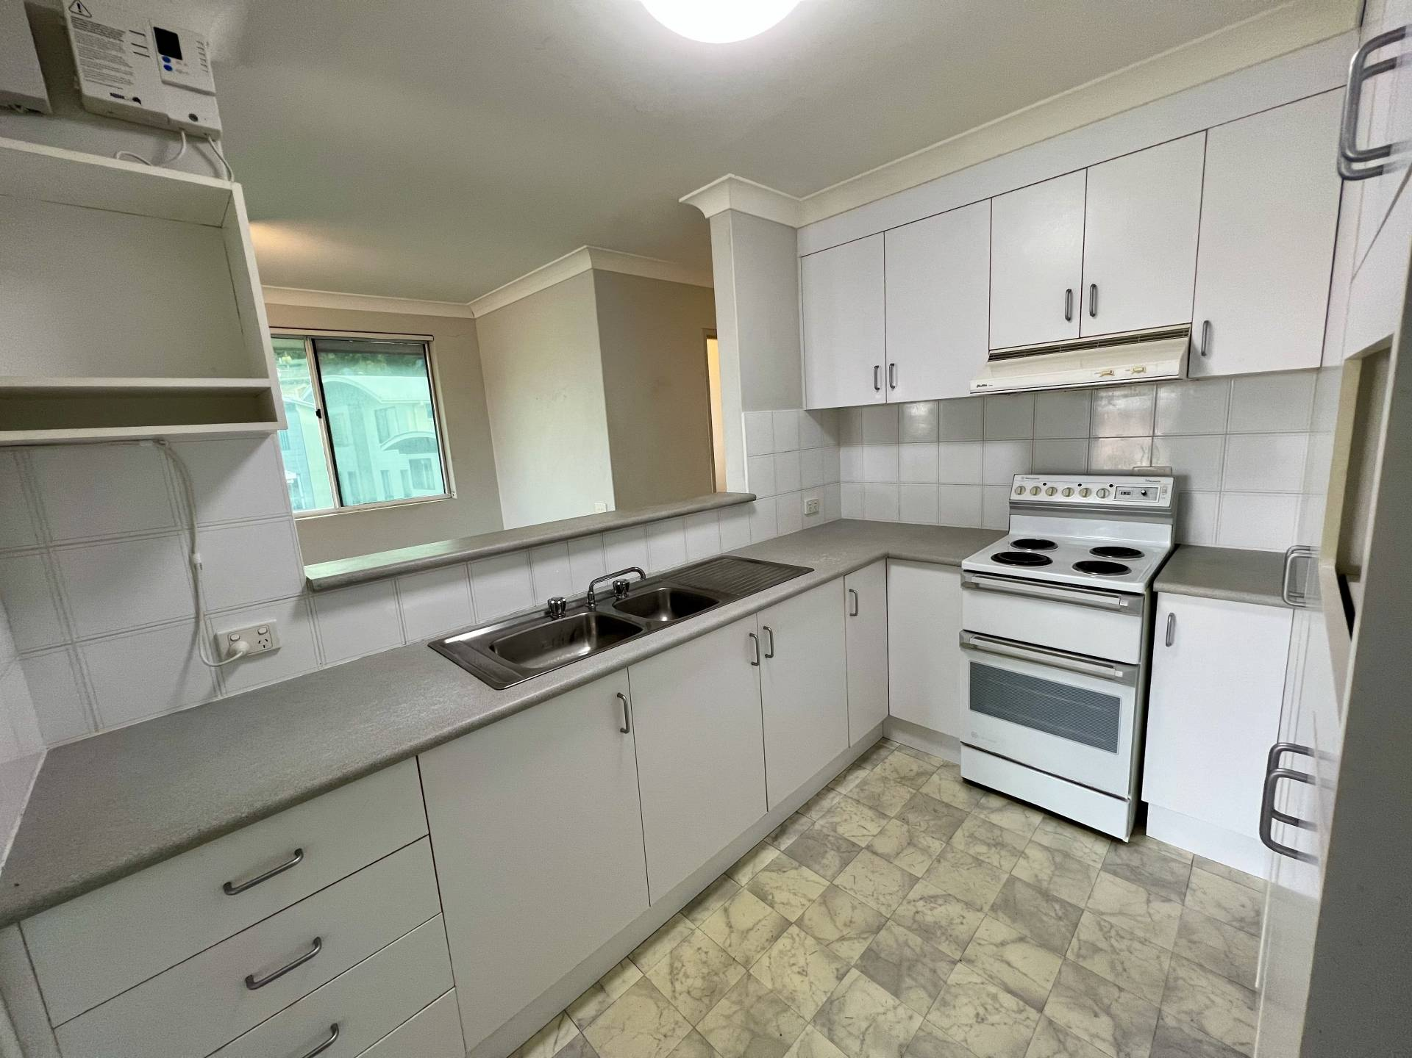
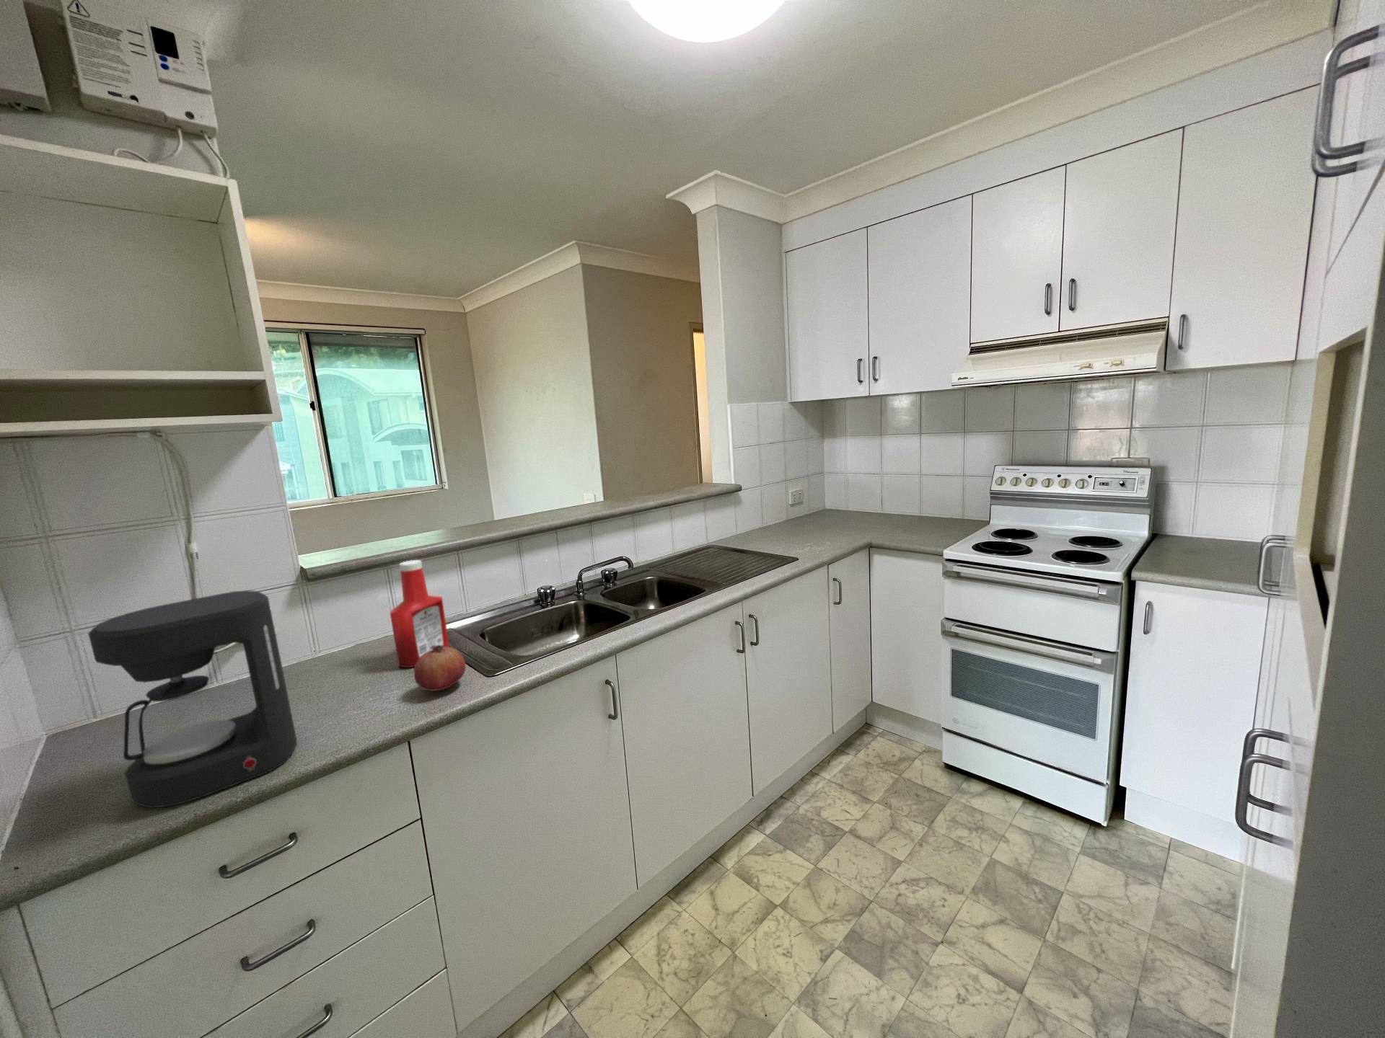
+ coffee maker [87,590,298,808]
+ fruit [413,645,467,692]
+ soap bottle [389,559,450,668]
